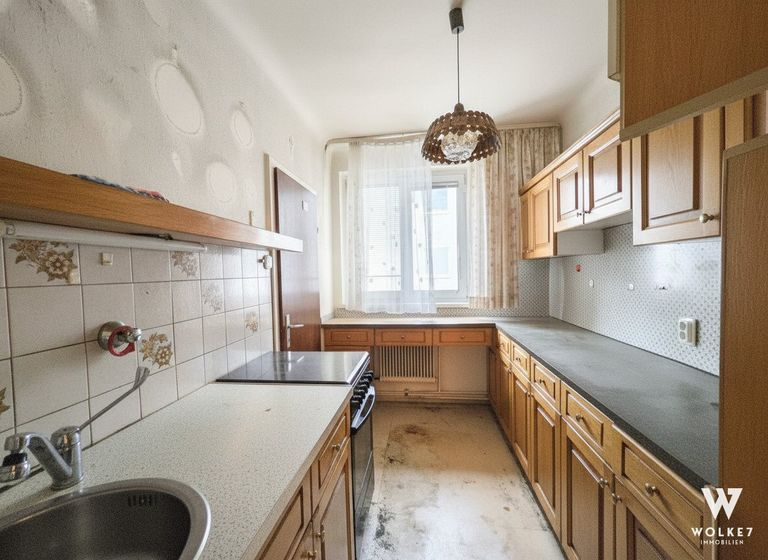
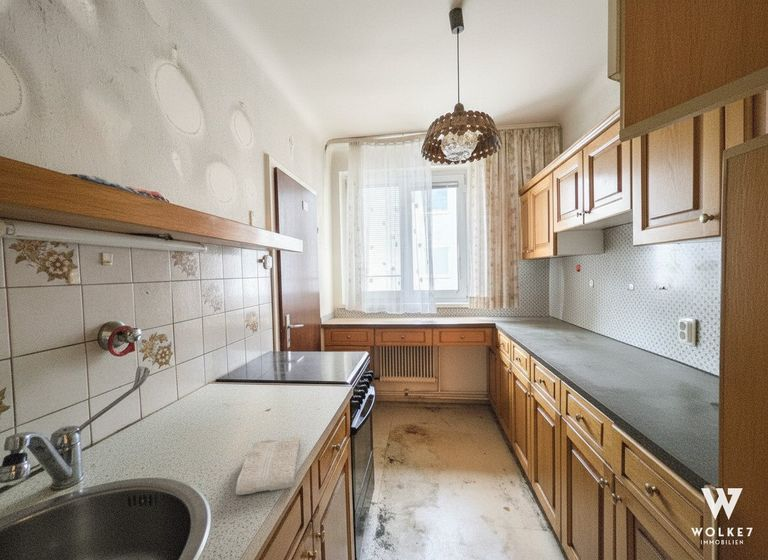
+ washcloth [235,436,301,496]
